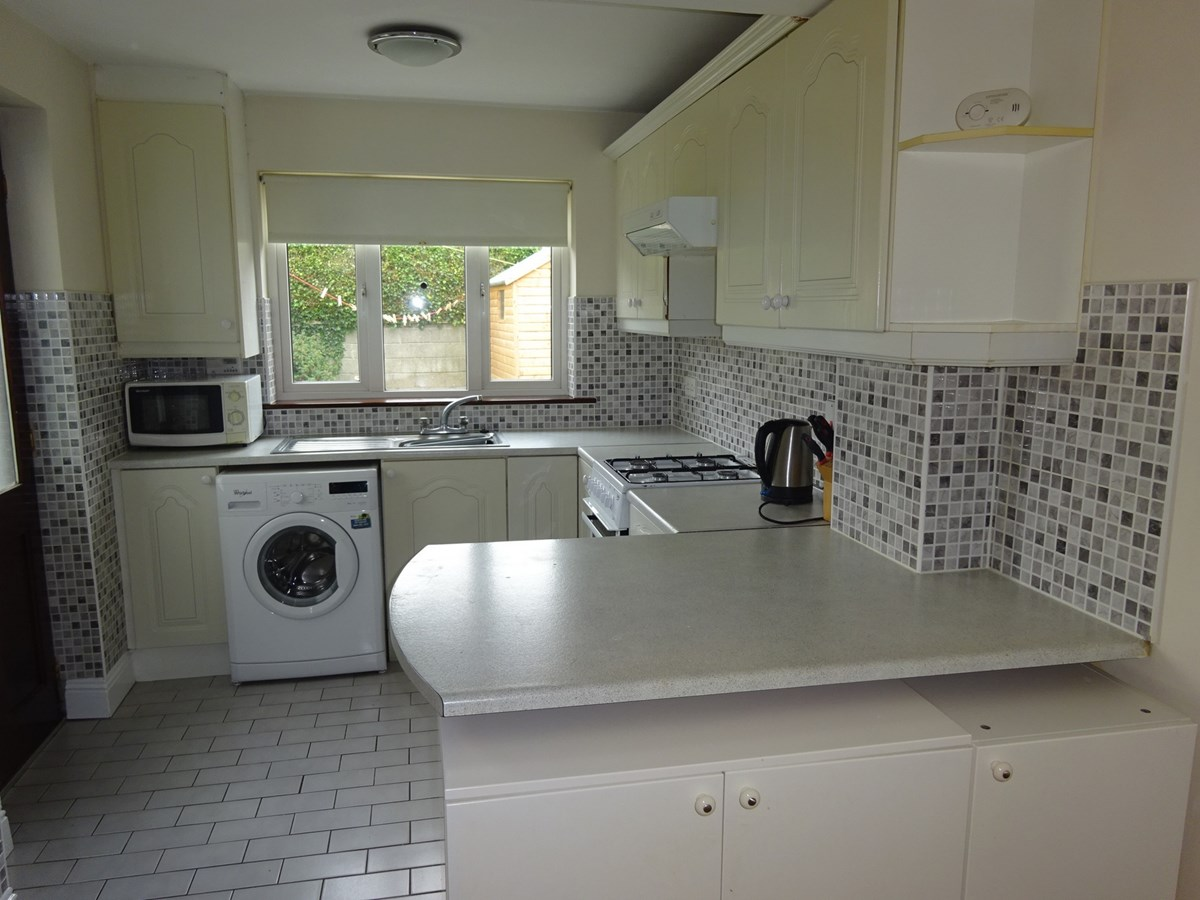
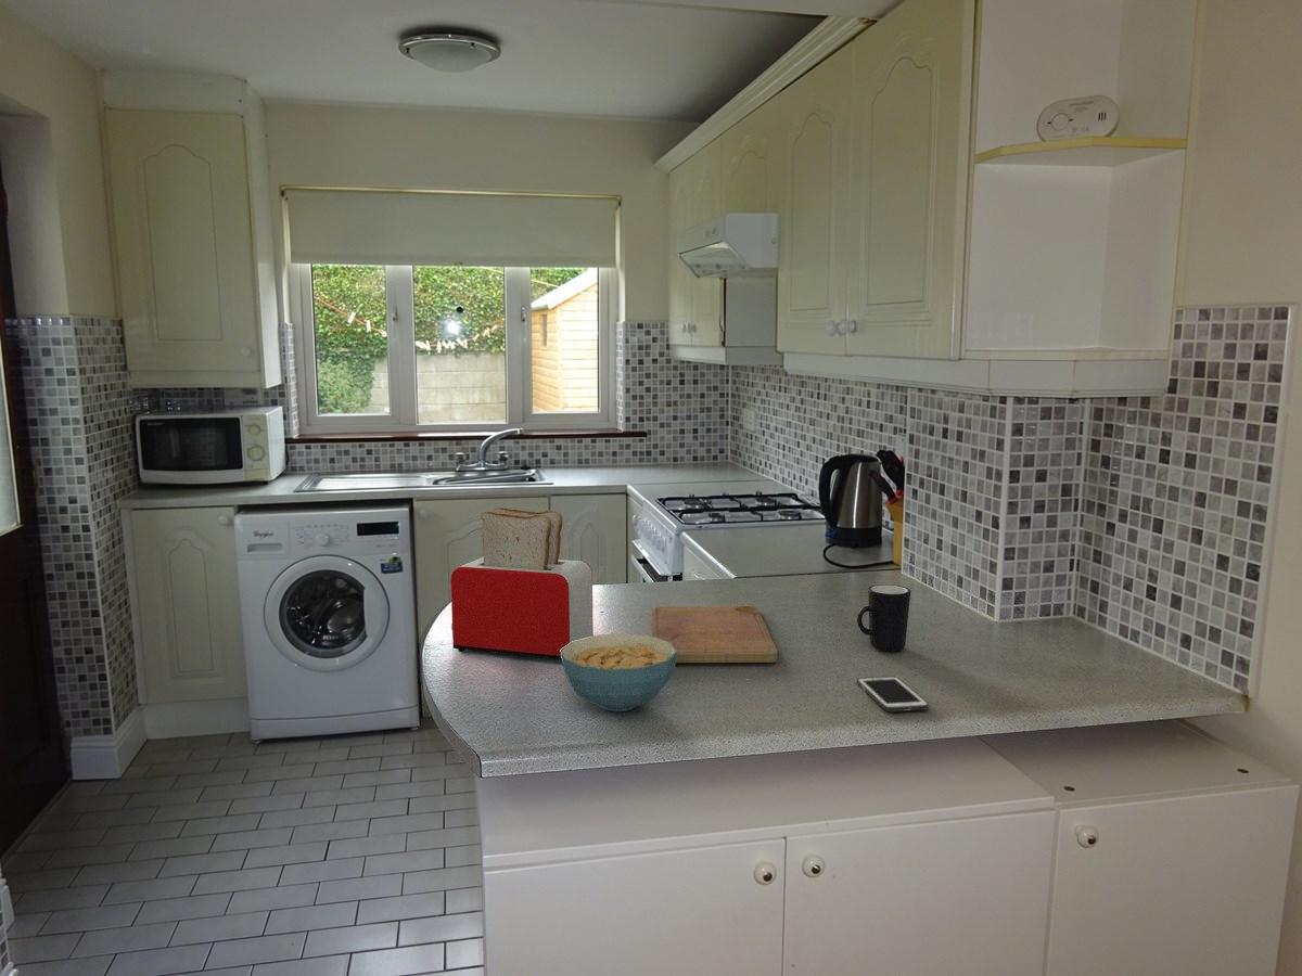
+ toaster [449,506,595,663]
+ mug [856,583,911,652]
+ cereal bowl [560,632,677,712]
+ cutting board [652,605,779,664]
+ cell phone [856,676,930,712]
